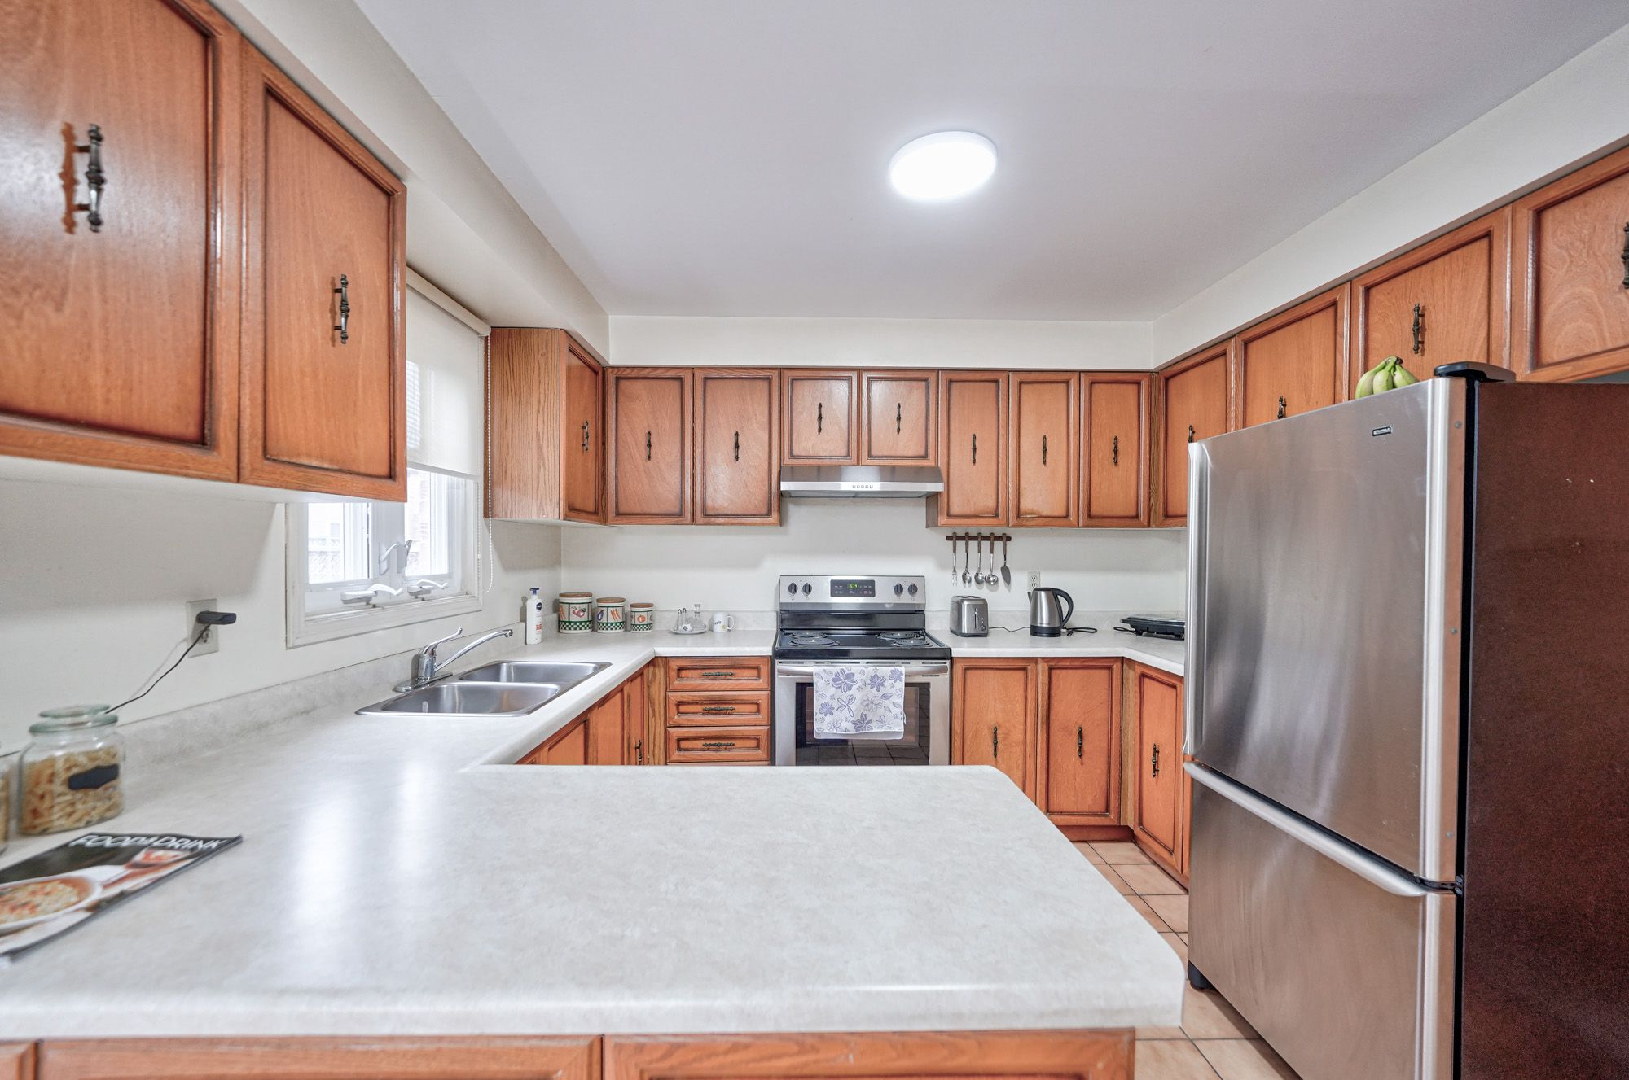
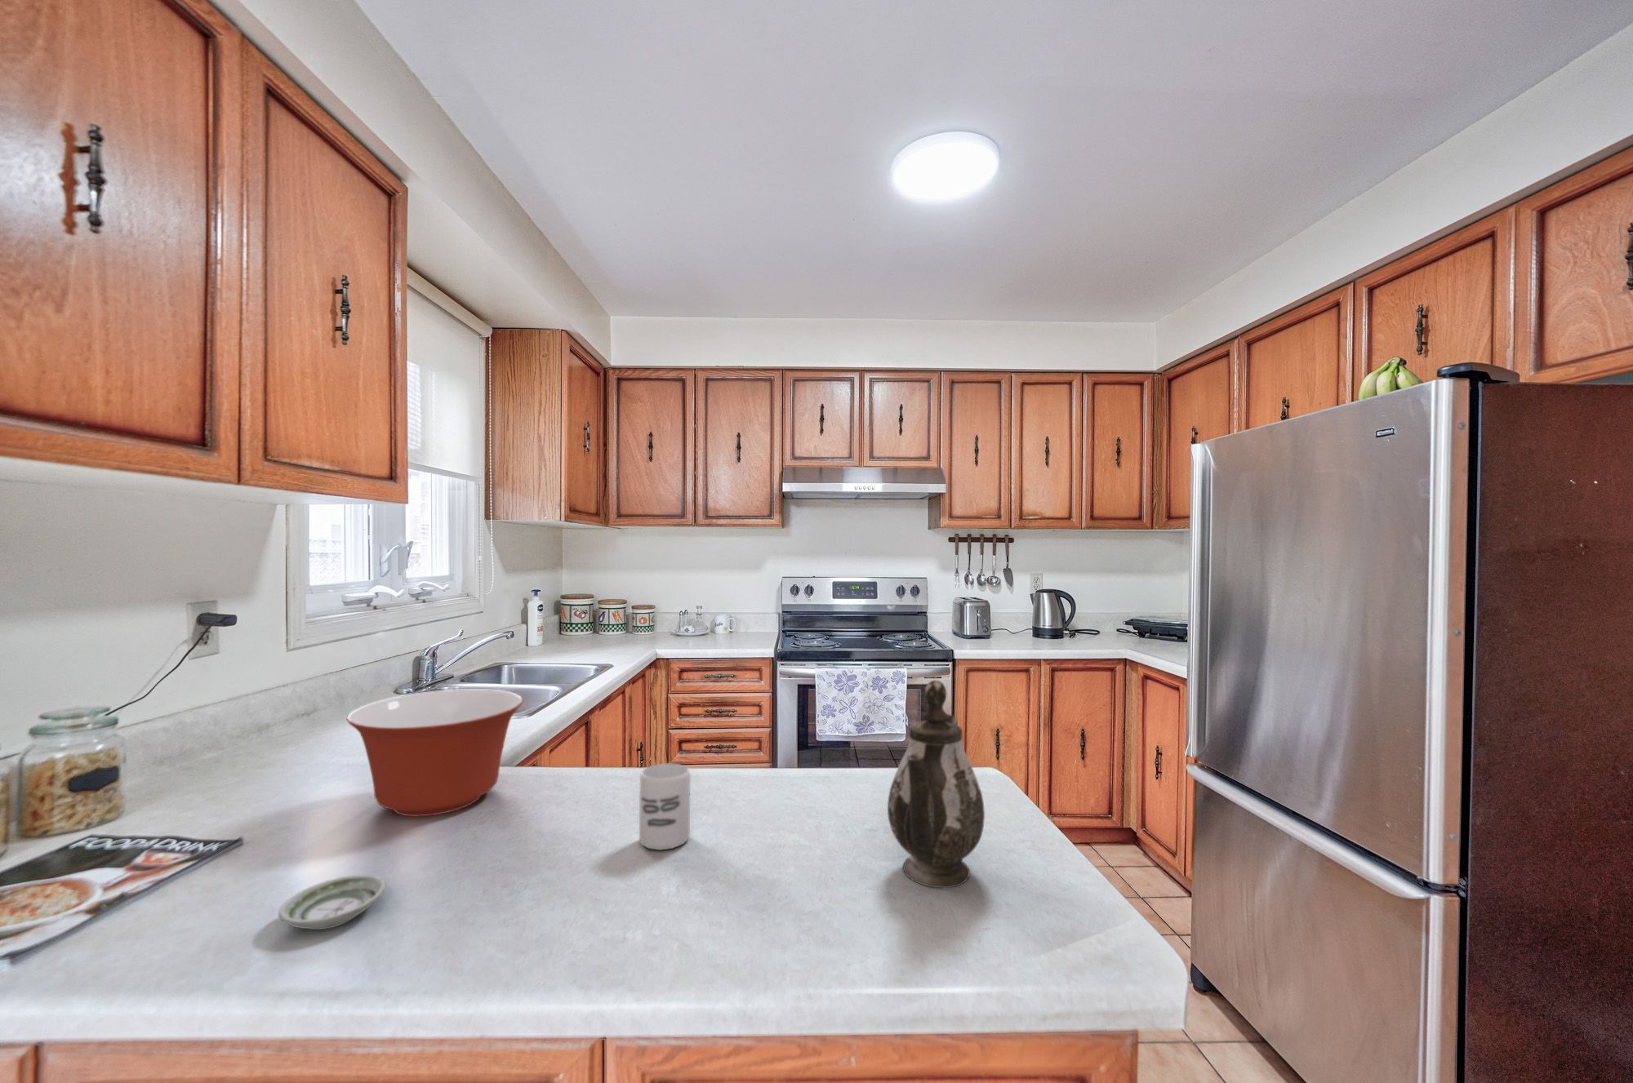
+ teapot [887,679,985,888]
+ saucer [278,874,386,931]
+ mixing bowl [346,688,525,818]
+ cup [638,763,691,851]
